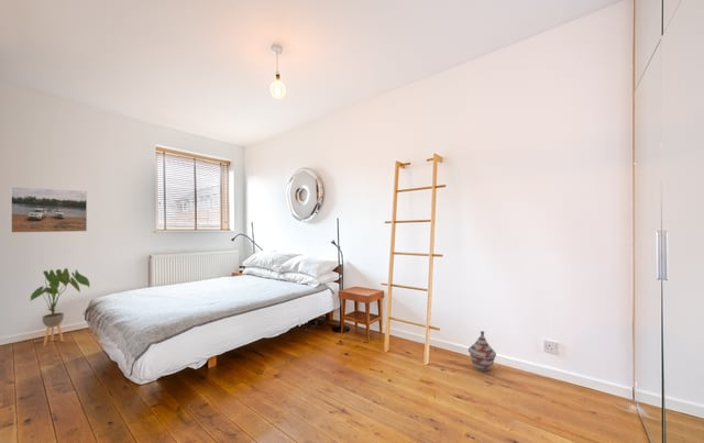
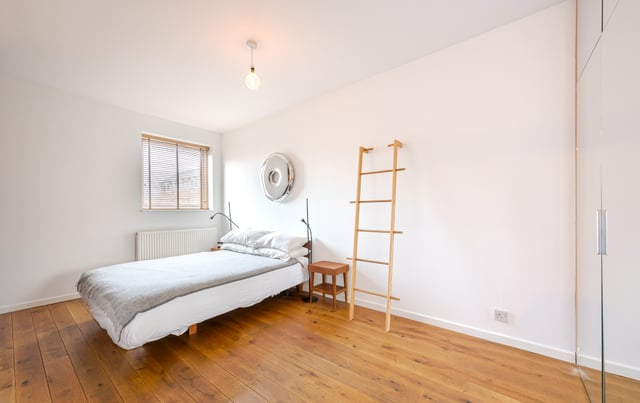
- woven basket [468,330,497,373]
- house plant [29,267,91,347]
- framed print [10,186,88,234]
